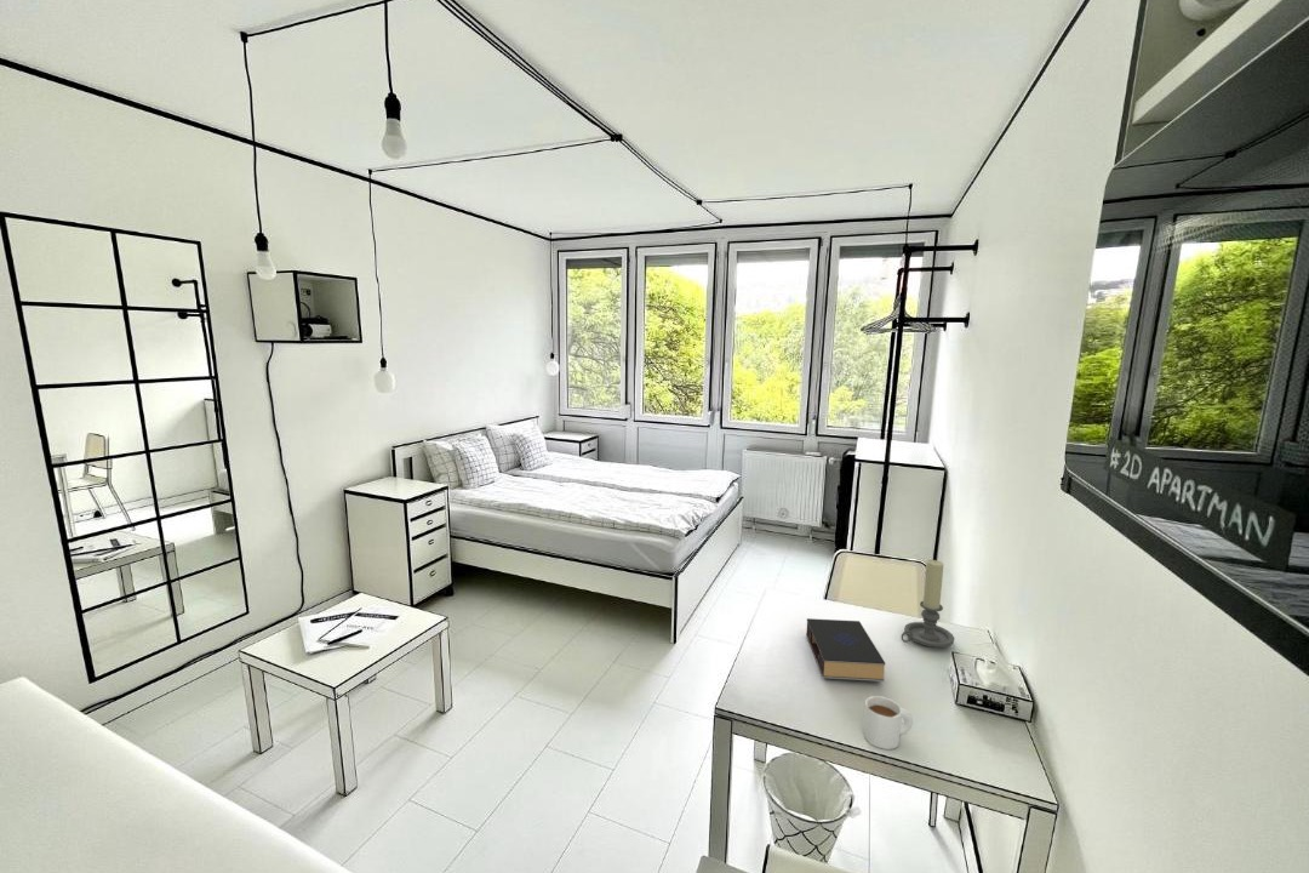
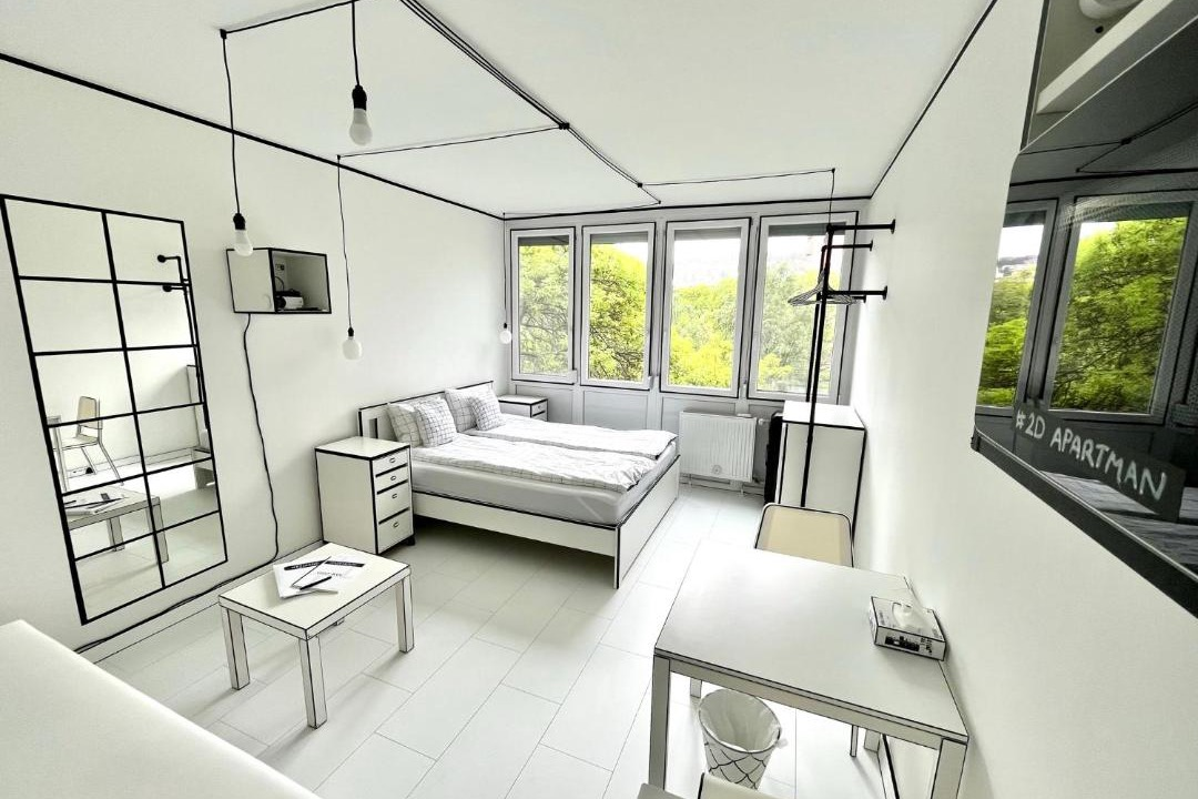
- book [805,617,886,683]
- candle holder [901,559,955,649]
- mug [862,695,914,751]
